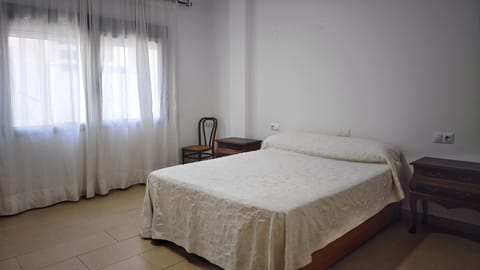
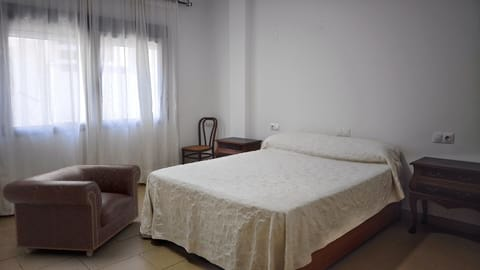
+ armchair [1,163,142,258]
